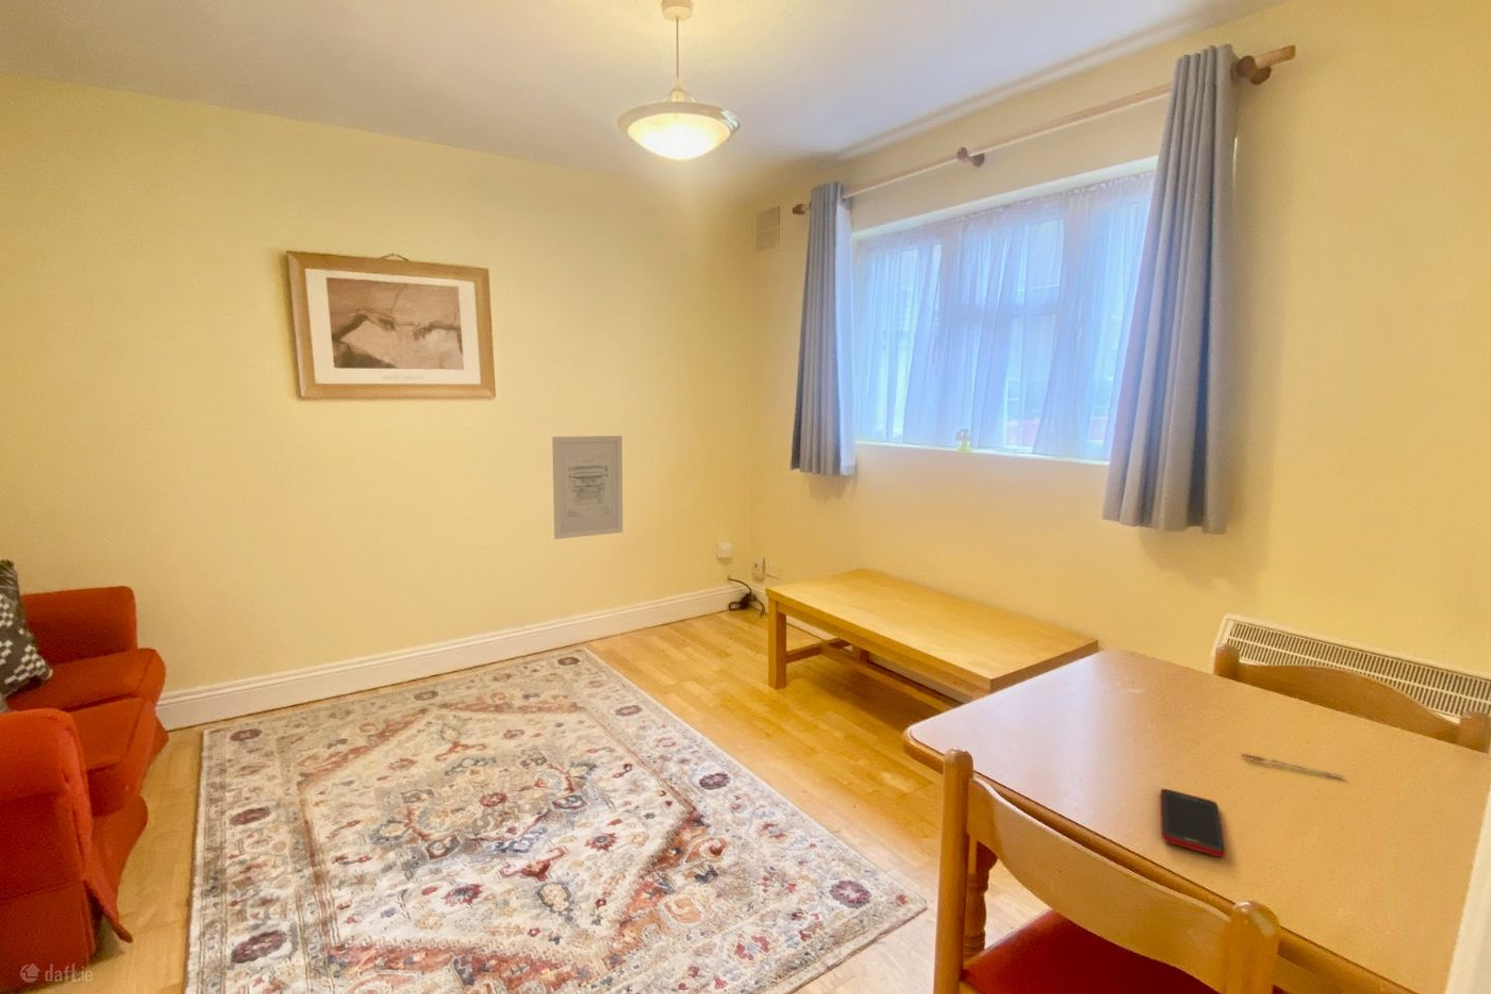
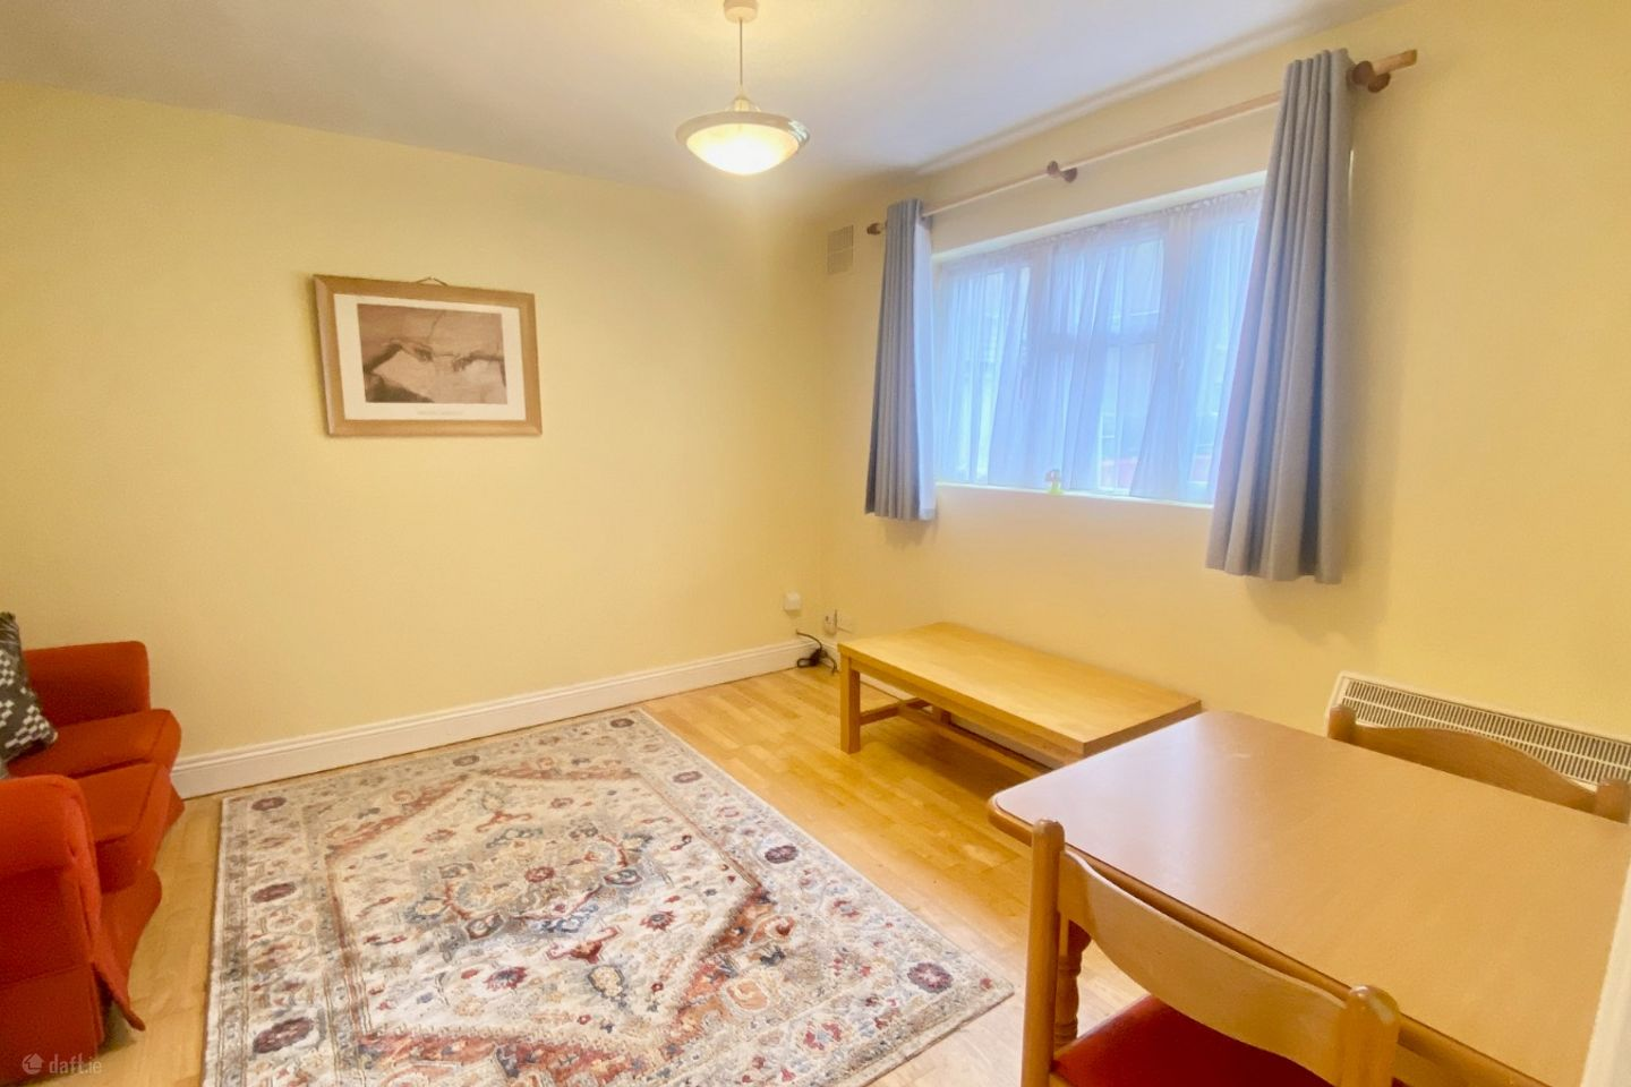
- pen [1240,753,1345,779]
- cell phone [1158,788,1227,859]
- wall art [551,435,623,540]
